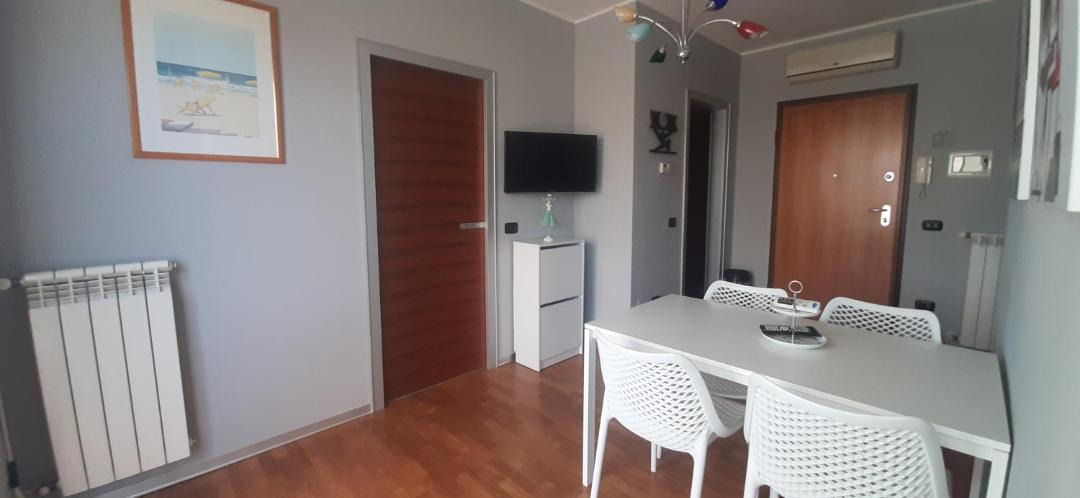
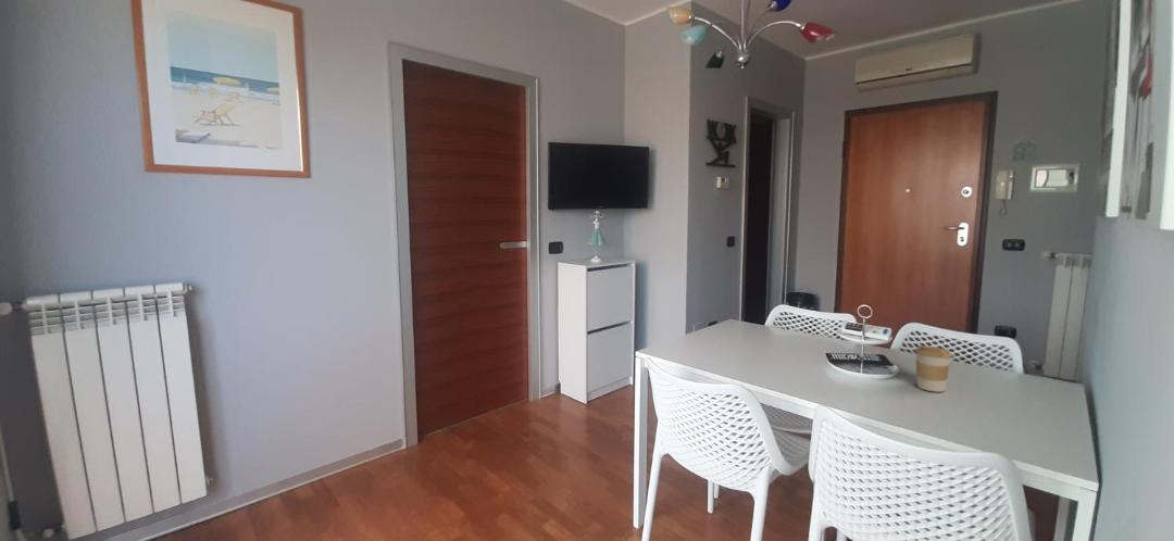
+ coffee cup [914,344,953,393]
